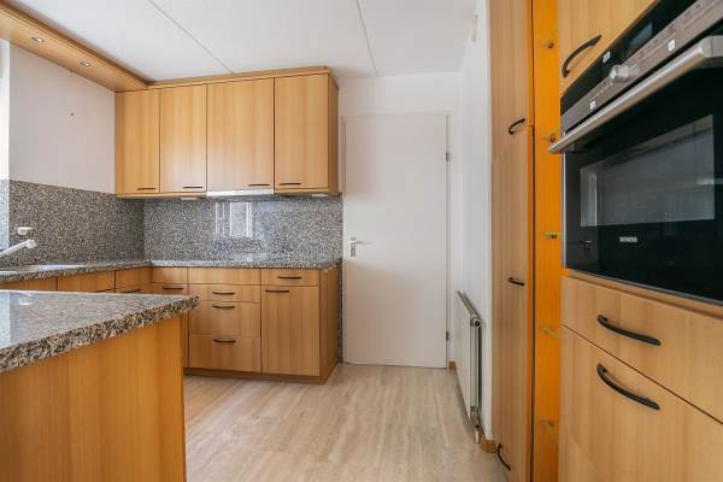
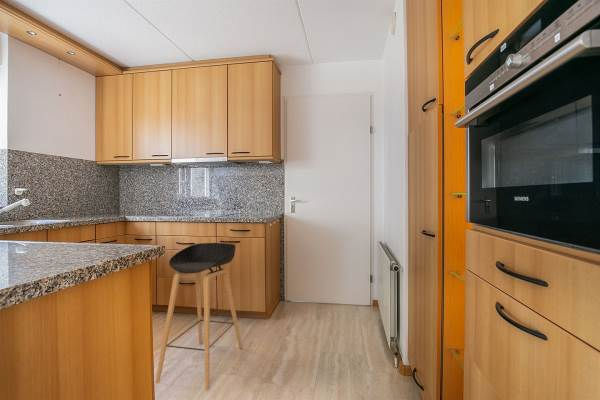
+ stool [155,242,243,391]
